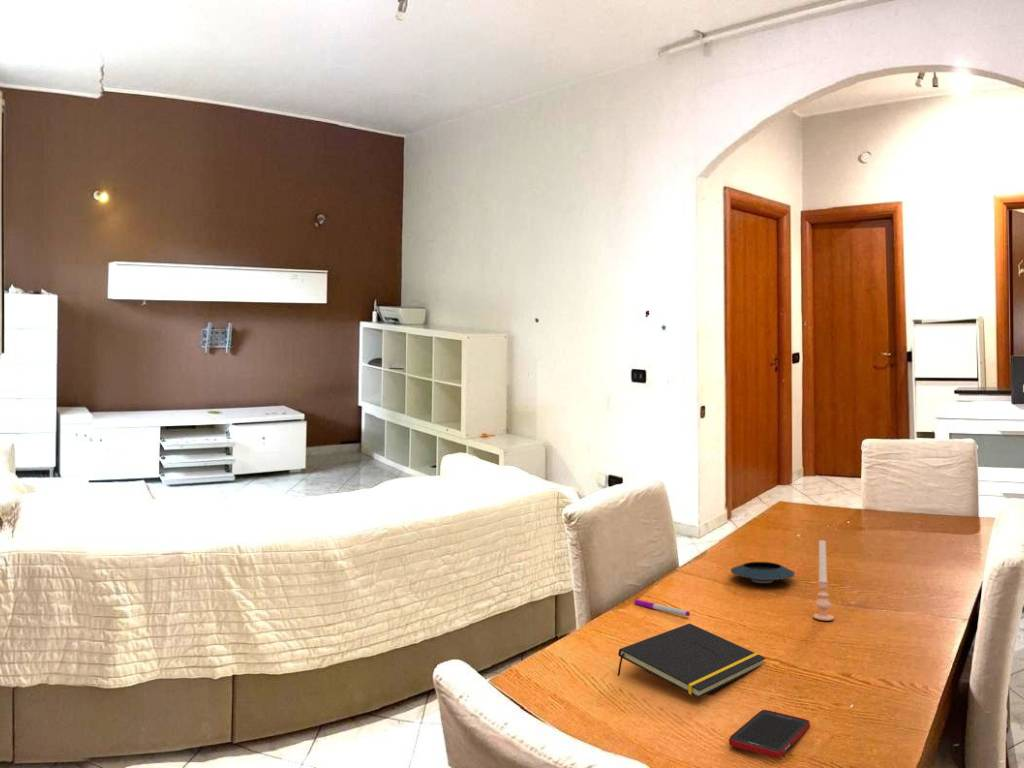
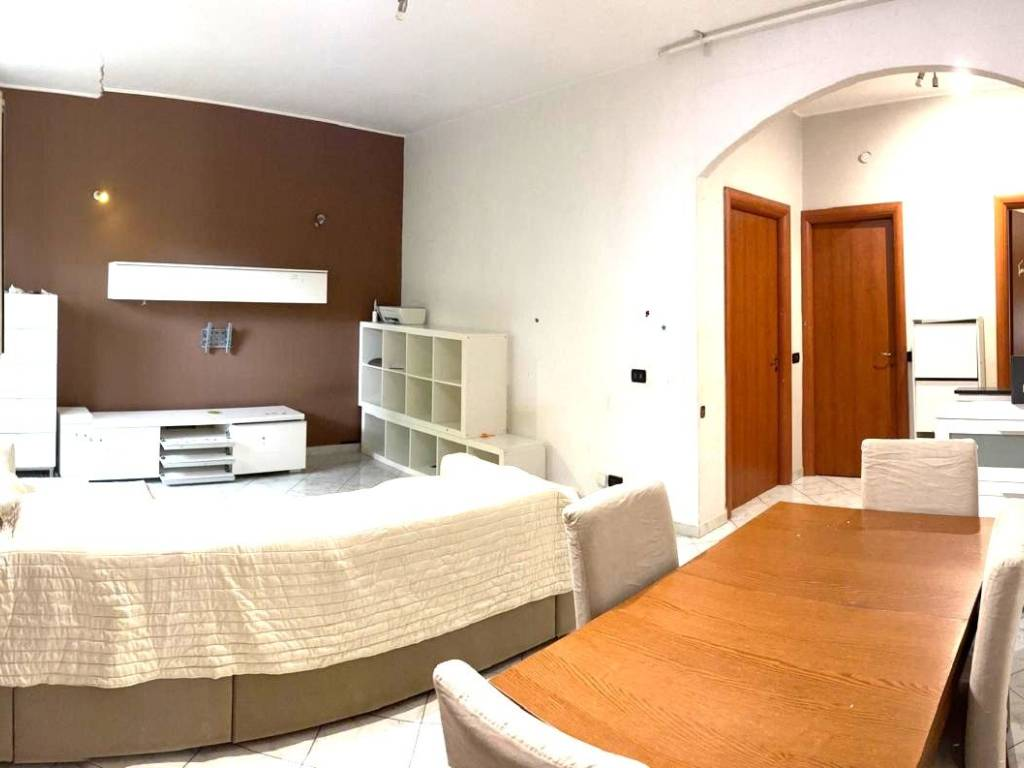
- candle [812,538,835,621]
- cell phone [728,709,811,759]
- pen [633,598,691,617]
- notepad [616,623,767,699]
- saucer [730,561,796,584]
